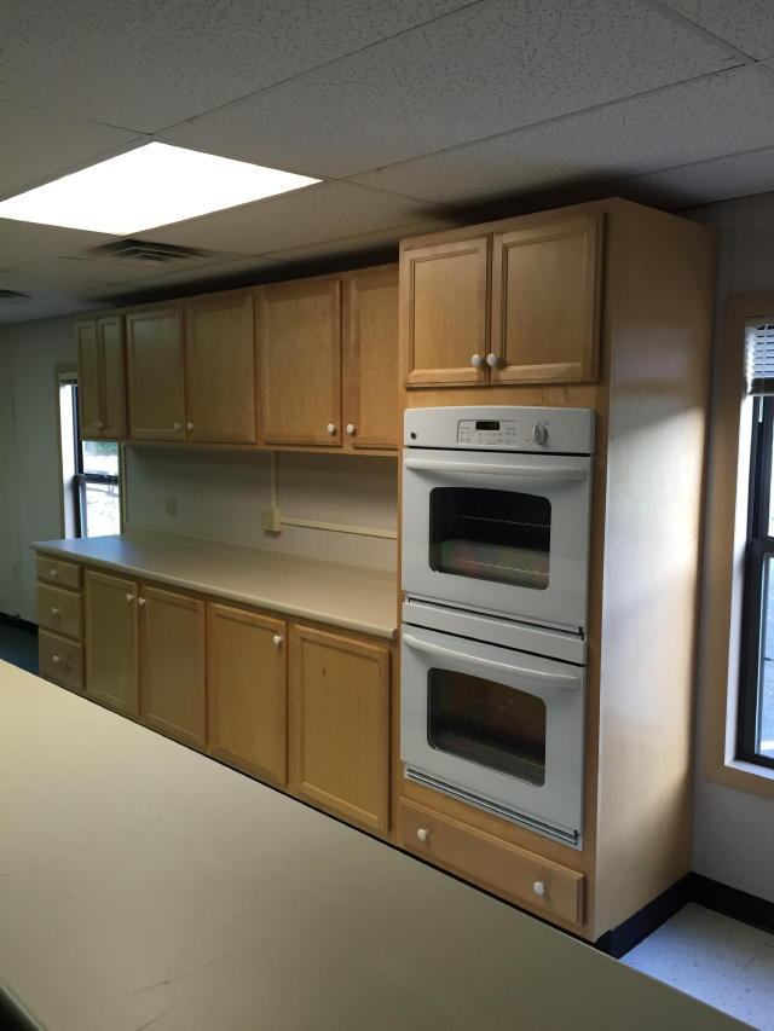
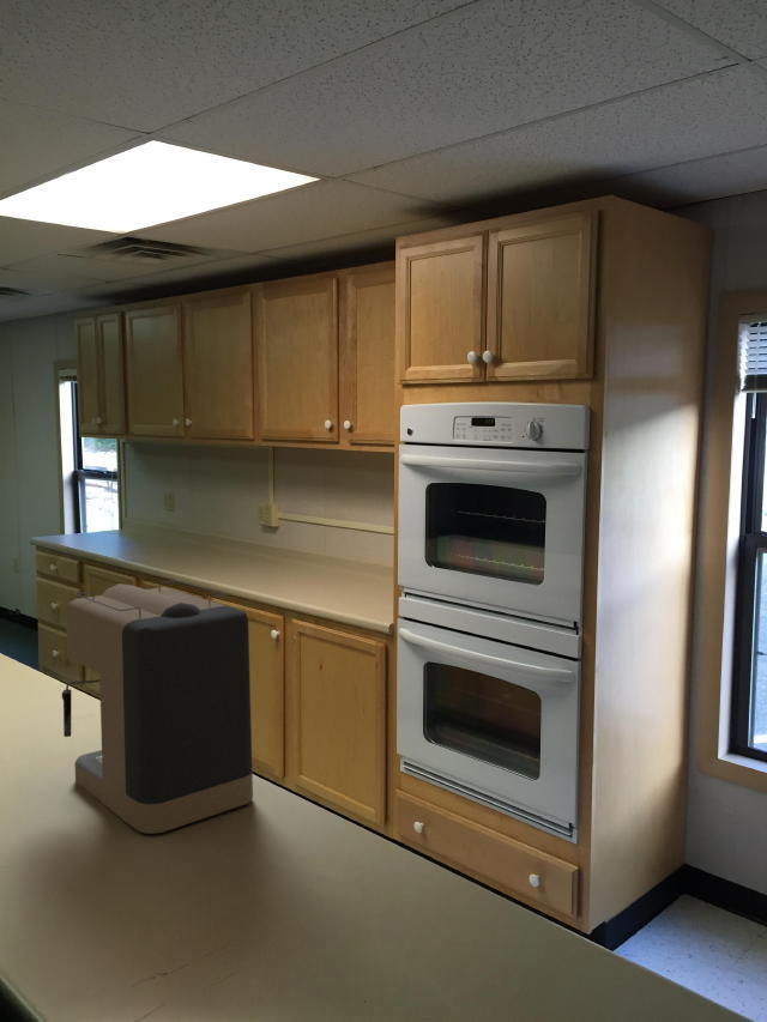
+ coffee maker [61,579,254,835]
